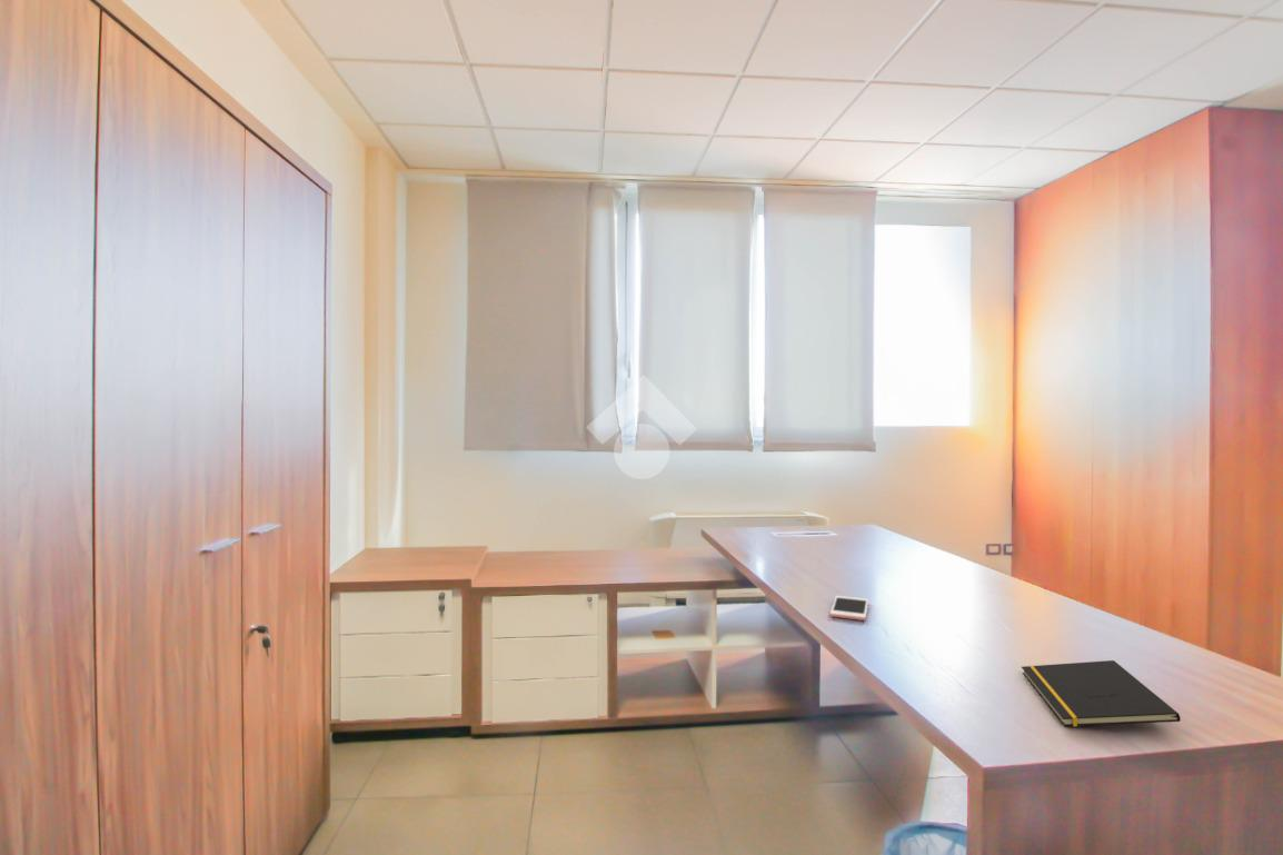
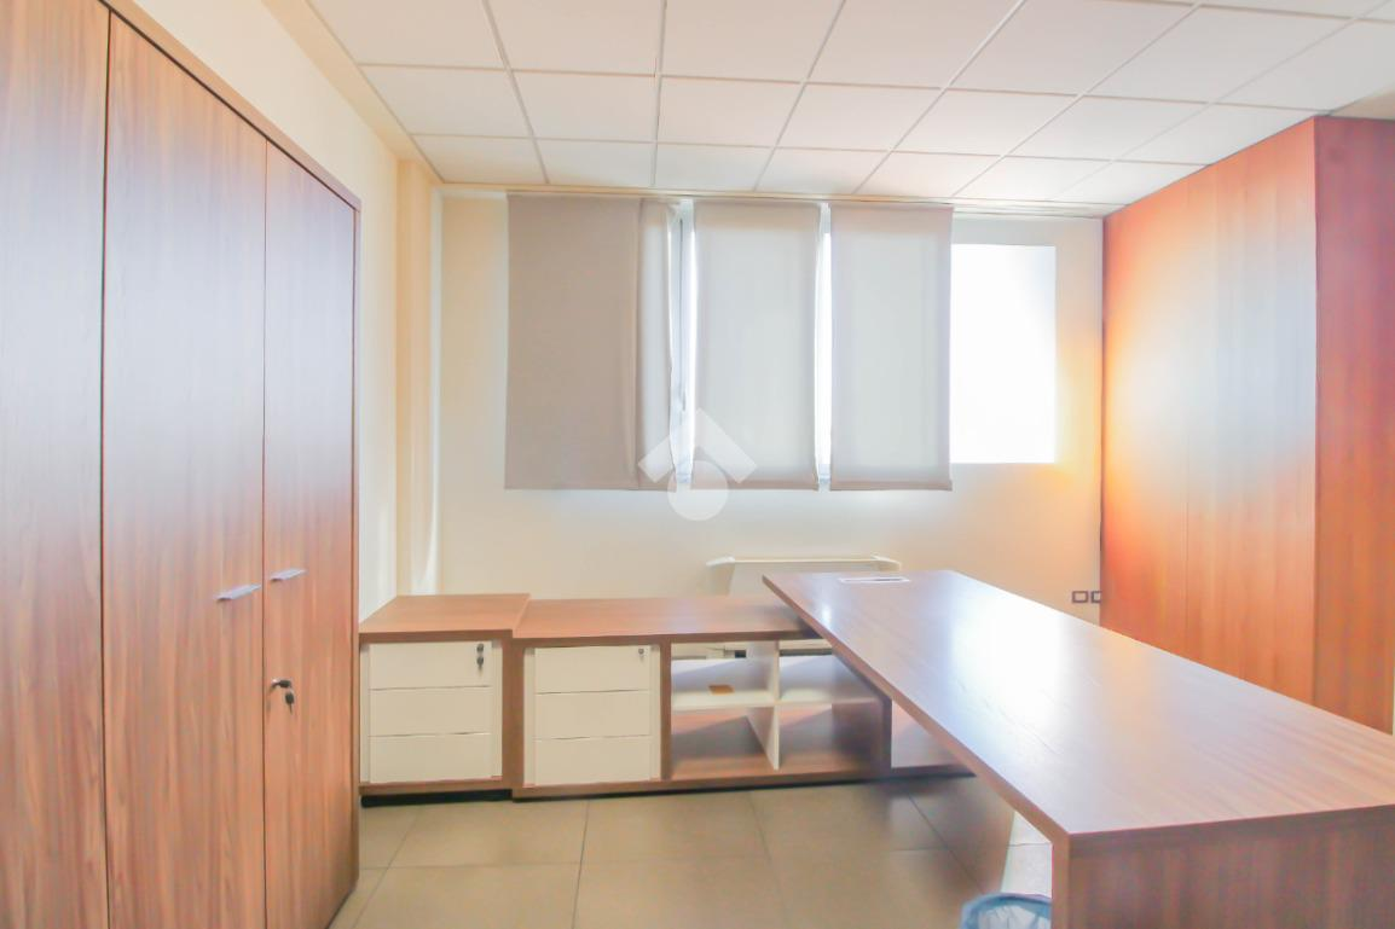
- notepad [1021,659,1182,727]
- cell phone [829,595,869,622]
